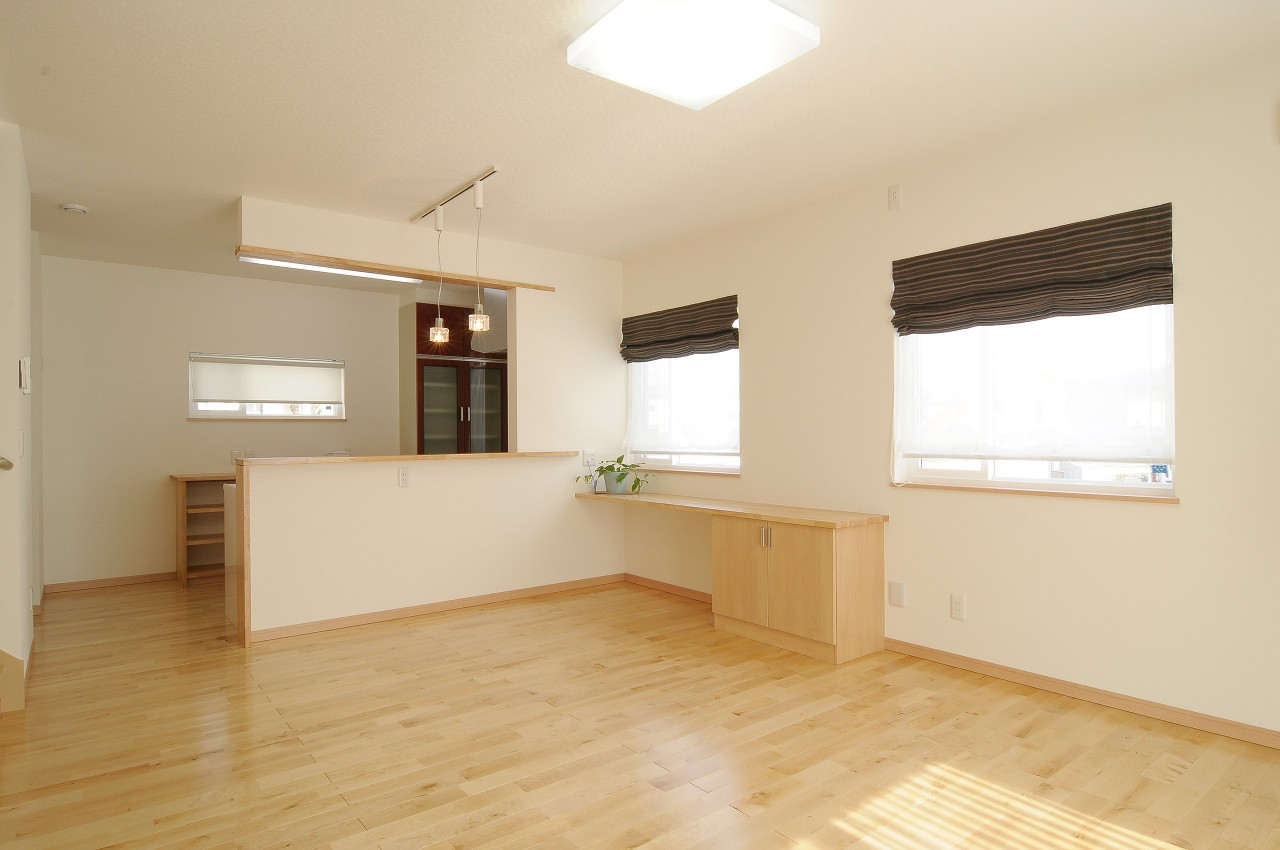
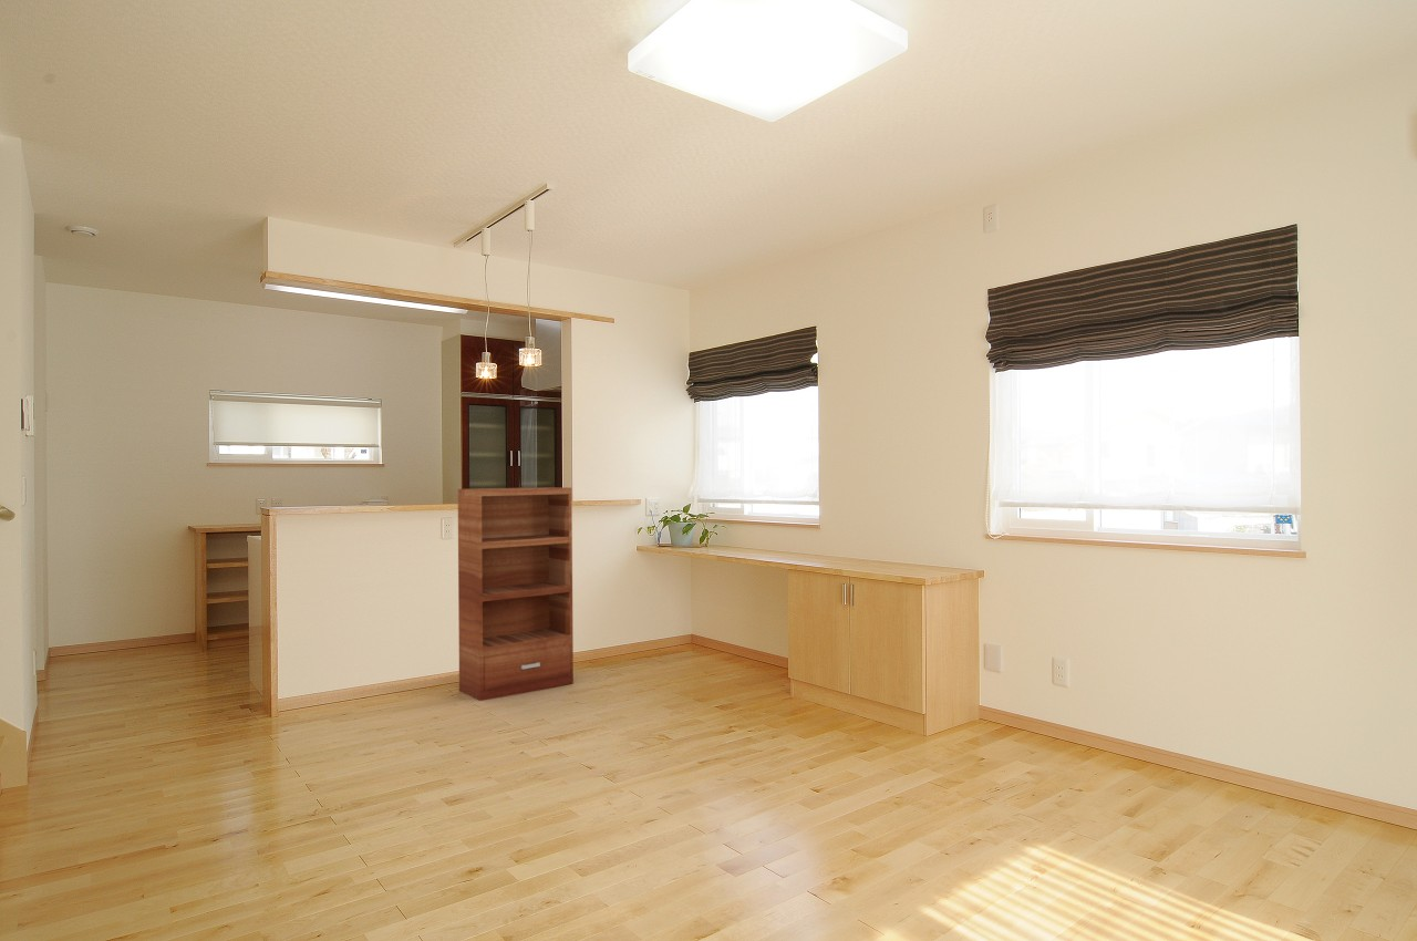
+ bookshelf [457,486,575,702]
